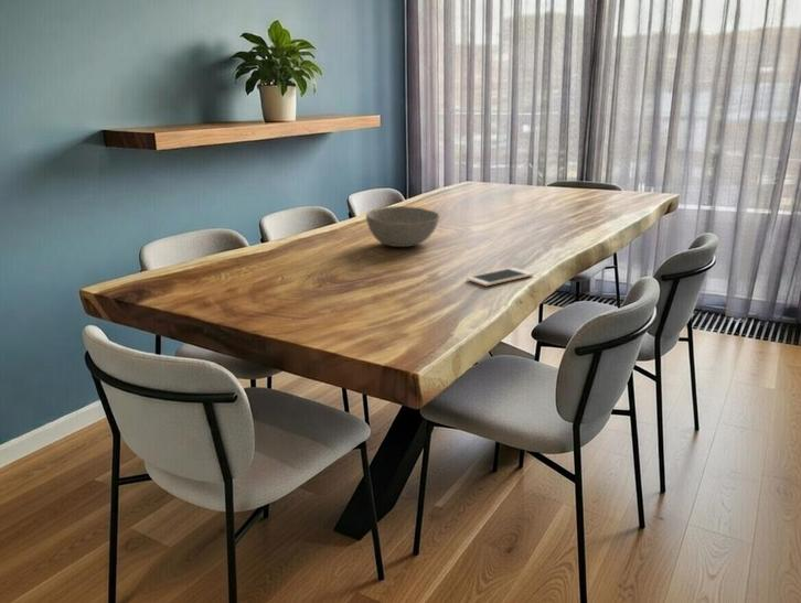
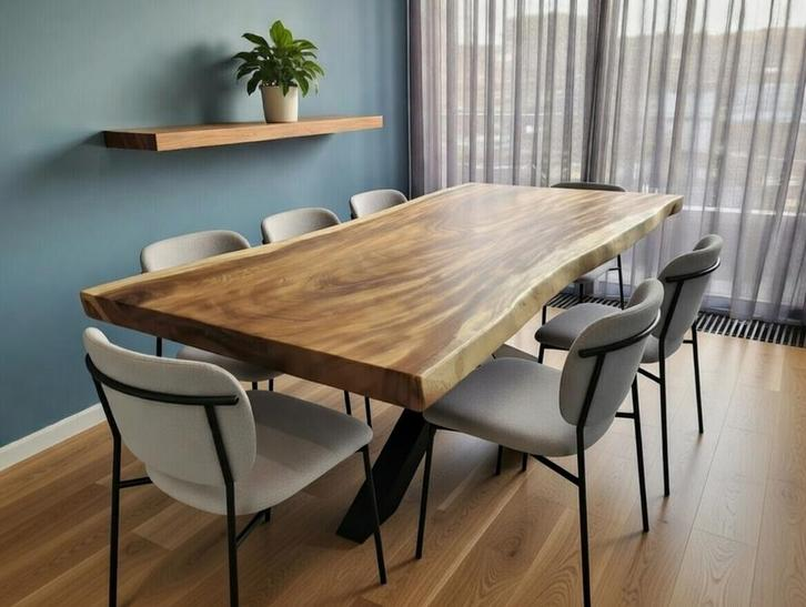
- cell phone [466,267,535,287]
- bowl [365,205,441,248]
